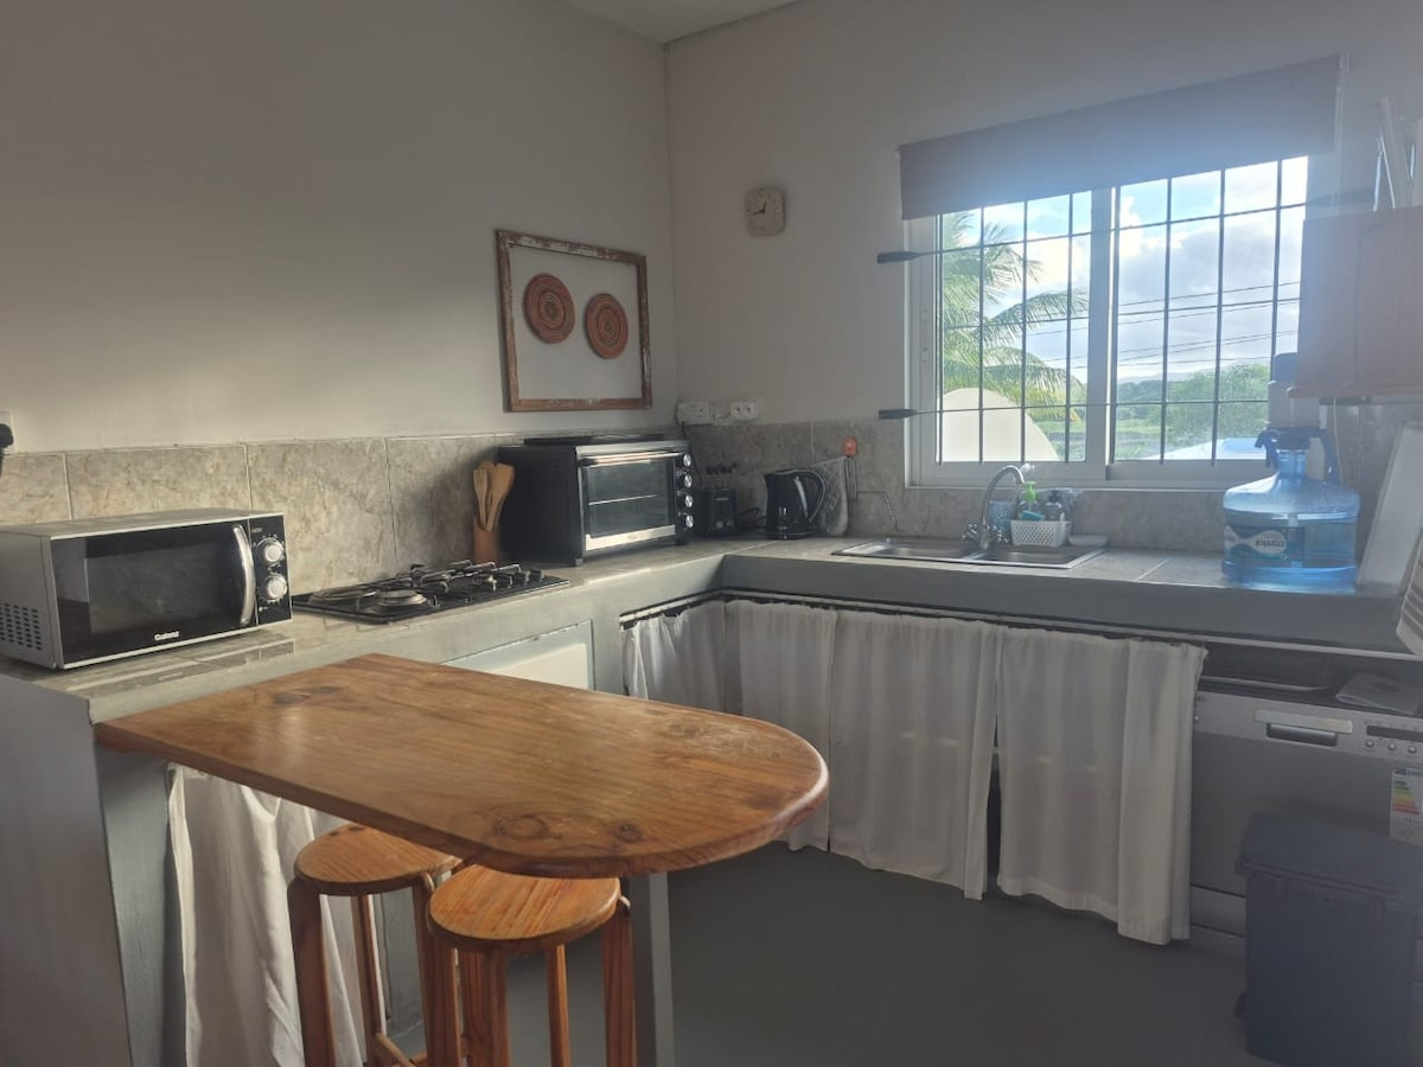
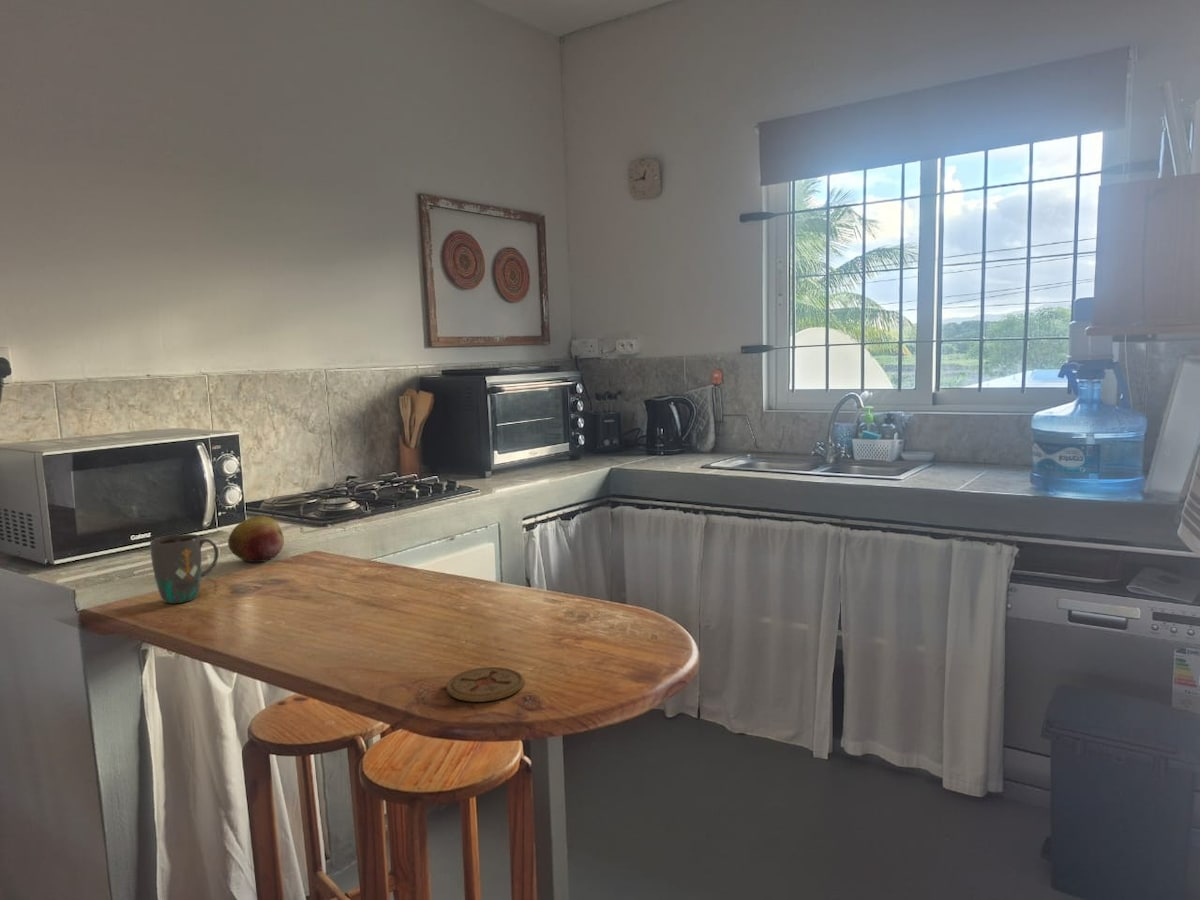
+ mug [149,533,219,604]
+ fruit [227,515,285,563]
+ coaster [445,666,525,703]
